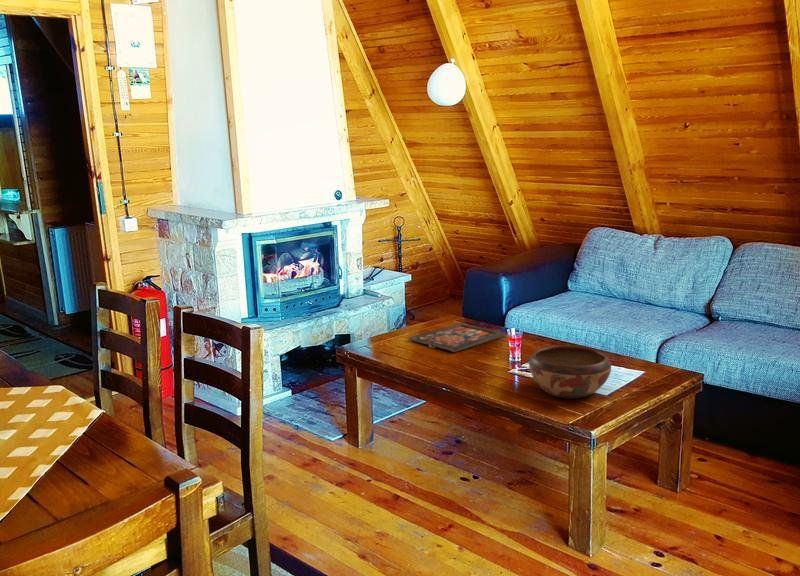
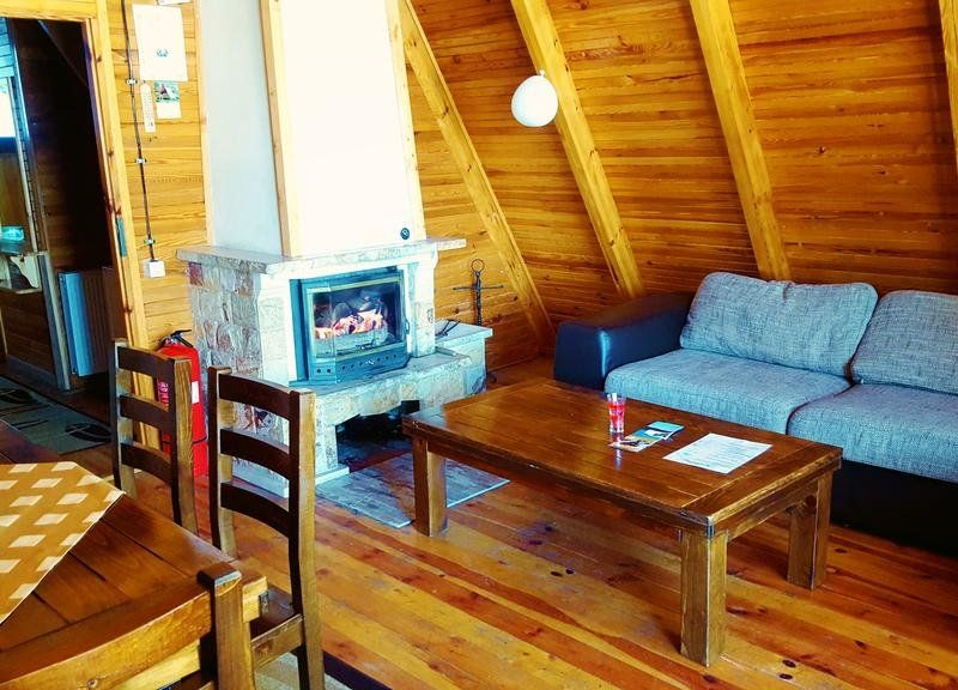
- decorative bowl [528,345,612,400]
- board game [408,322,507,353]
